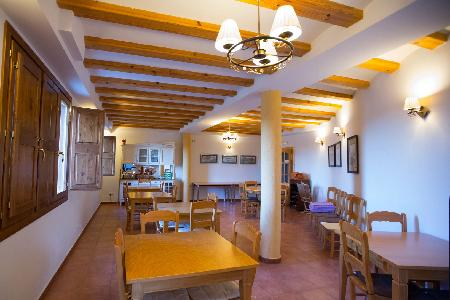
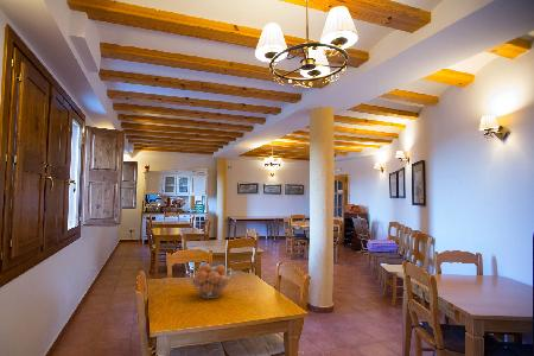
+ fruit basket [189,262,233,299]
